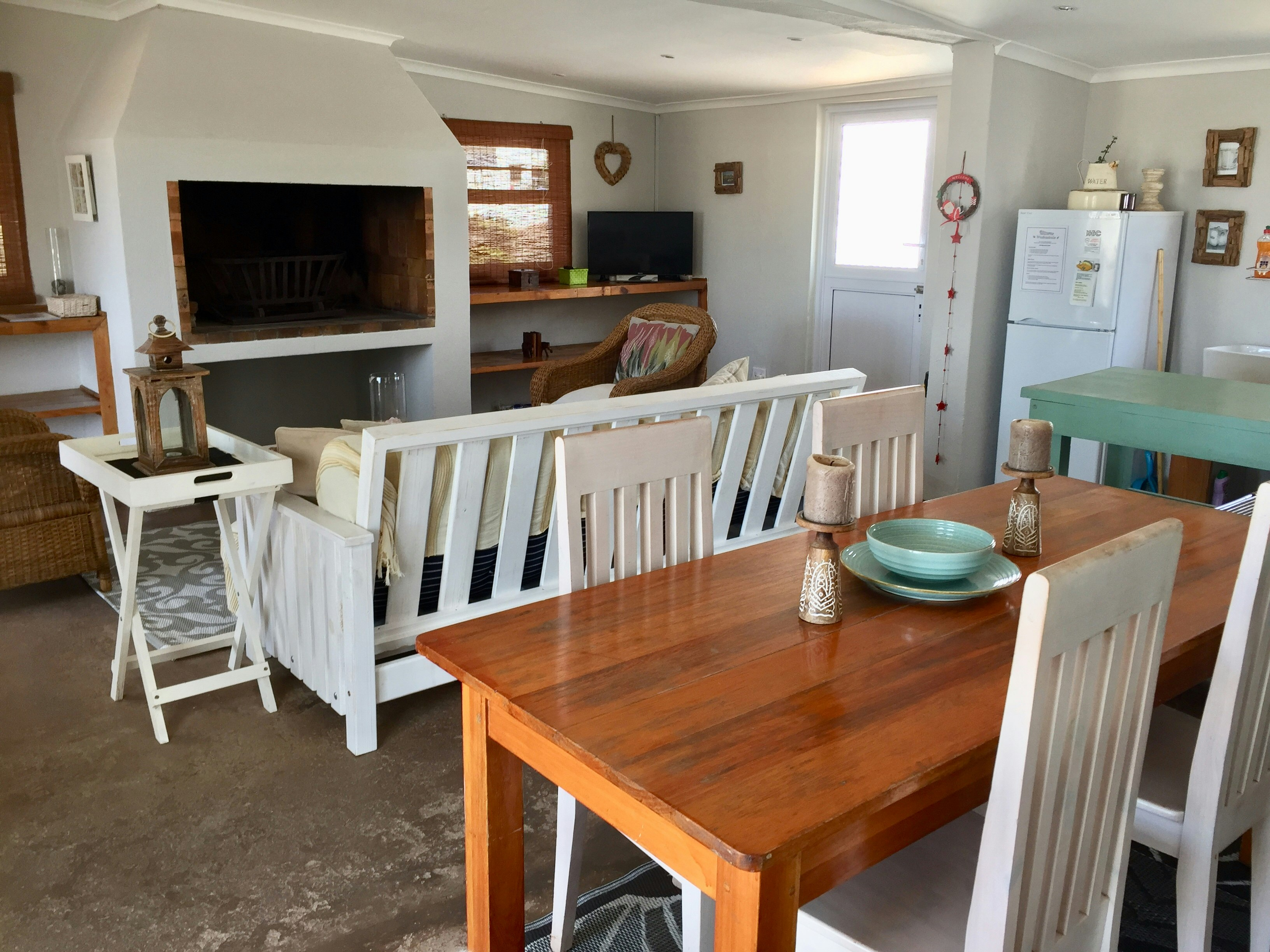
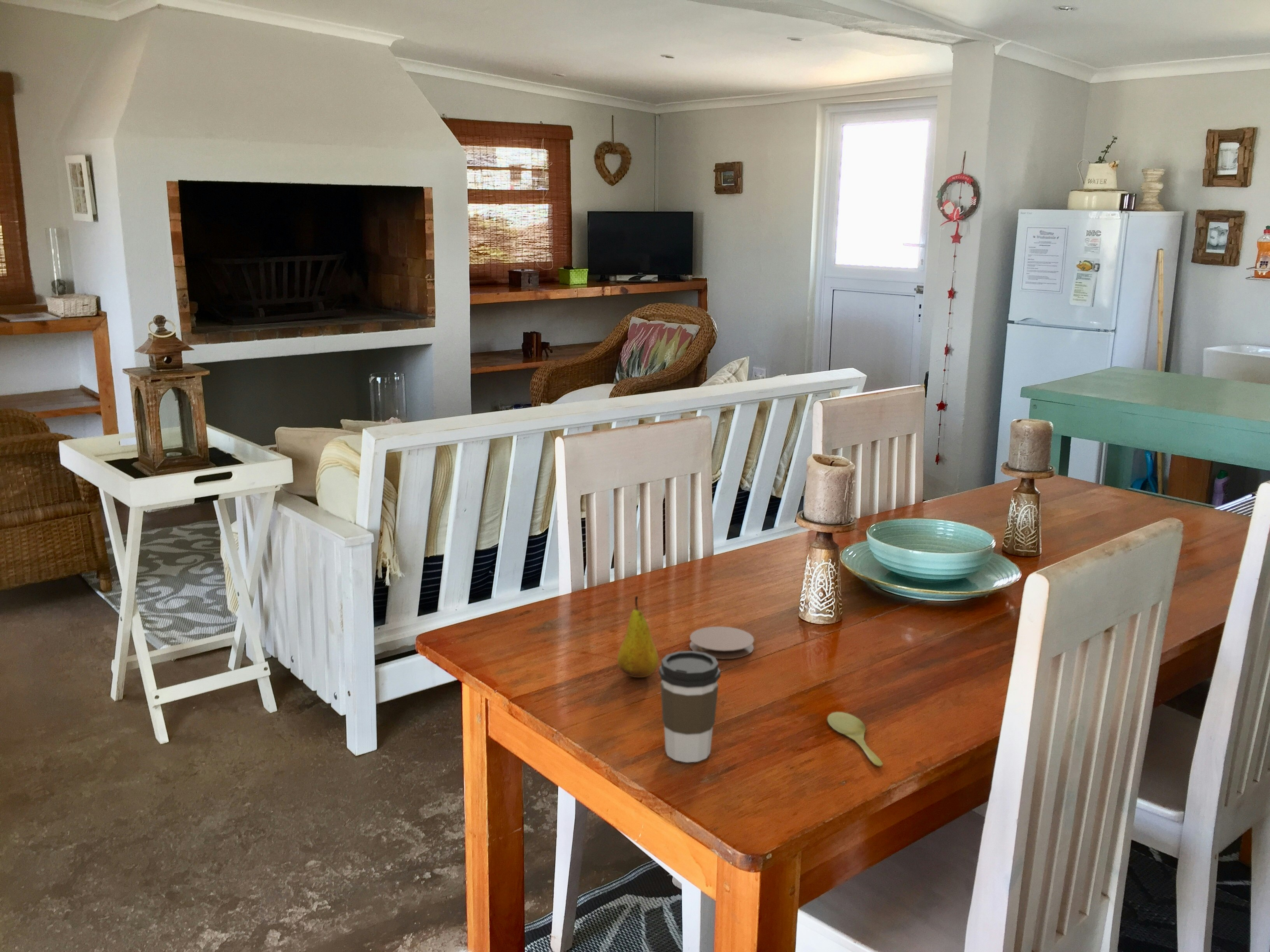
+ coffee cup [658,651,721,763]
+ fruit [617,596,659,678]
+ coaster [689,626,754,660]
+ spoon [827,712,884,766]
